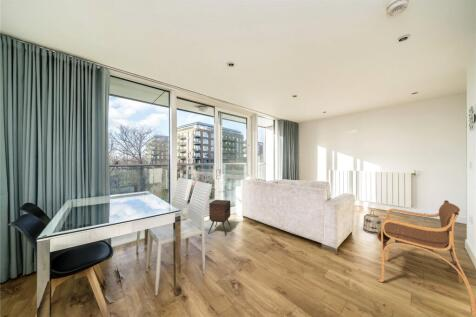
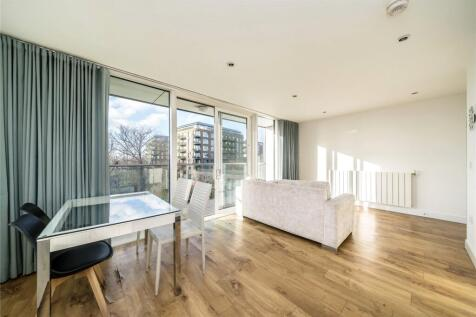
- side table [207,199,233,237]
- basket [362,209,383,235]
- armchair [376,199,476,317]
